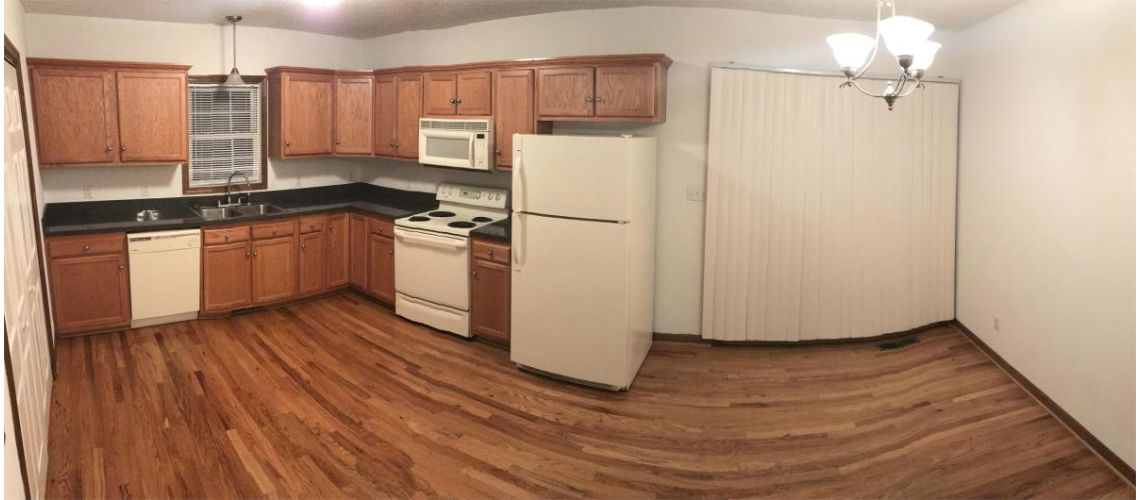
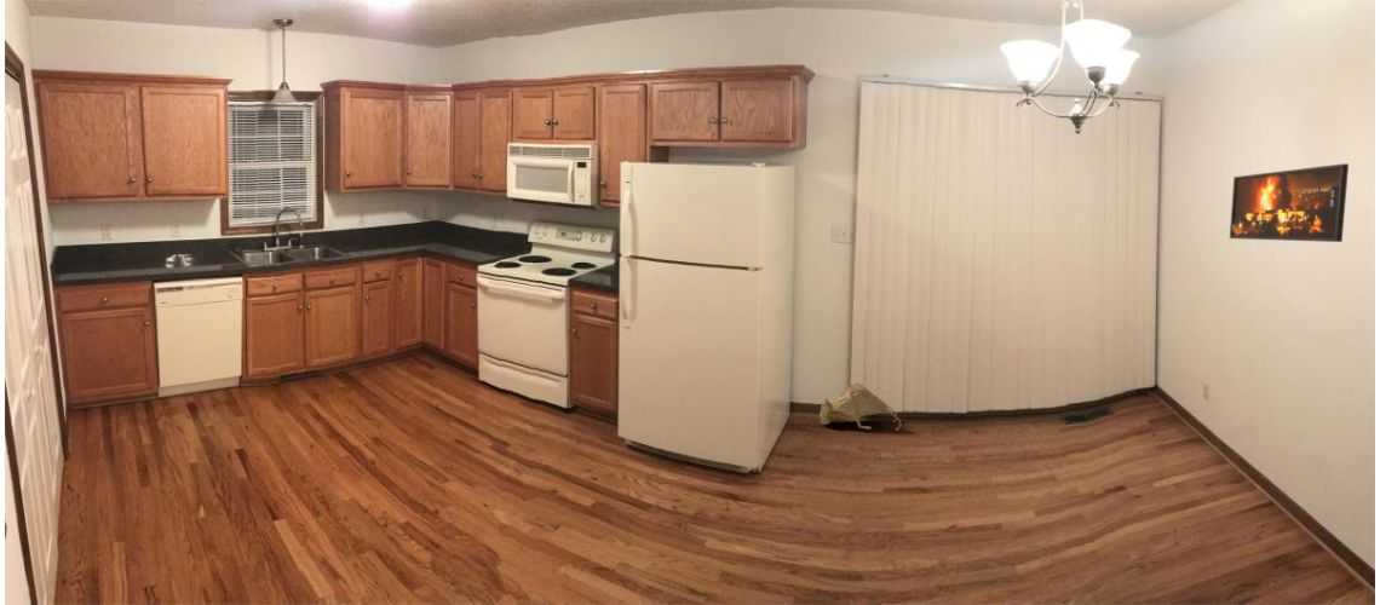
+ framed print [1229,162,1350,243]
+ bag [818,382,902,432]
